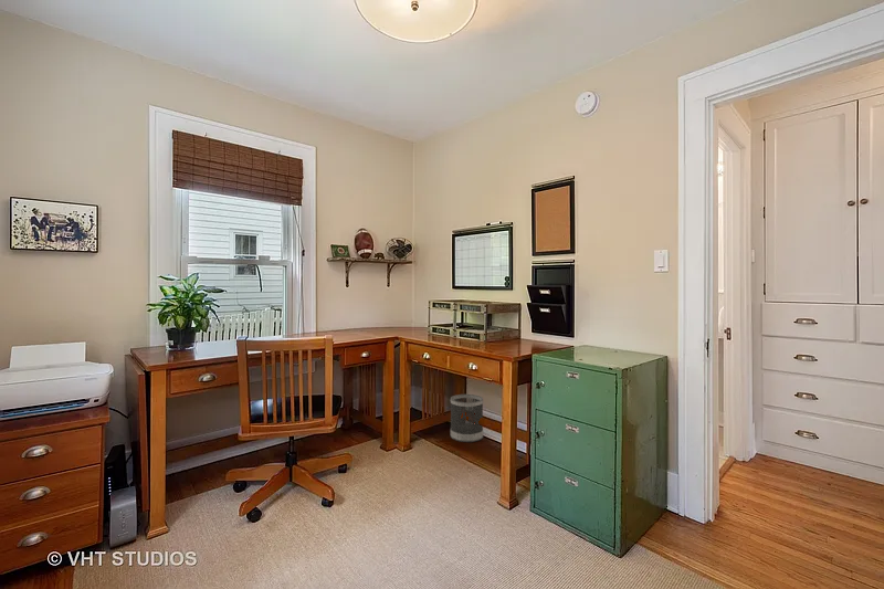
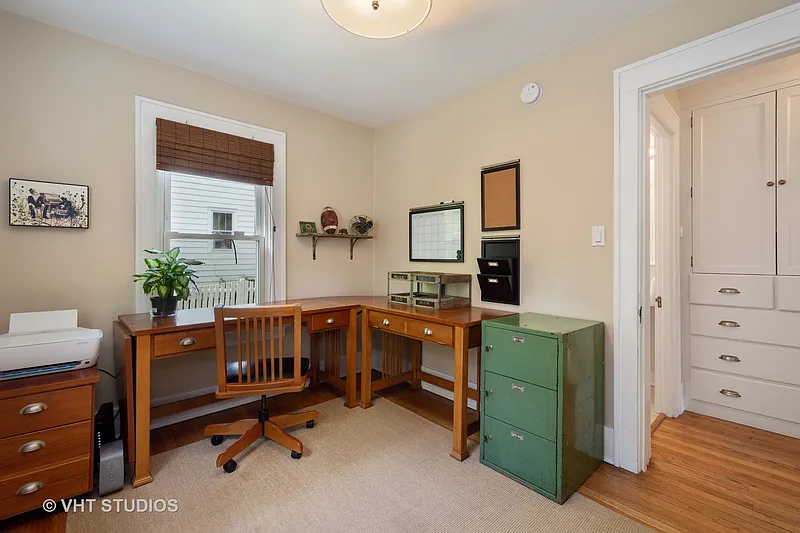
- wastebasket [450,393,484,443]
